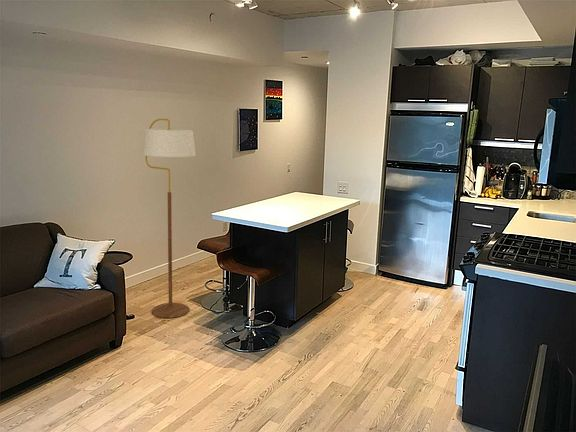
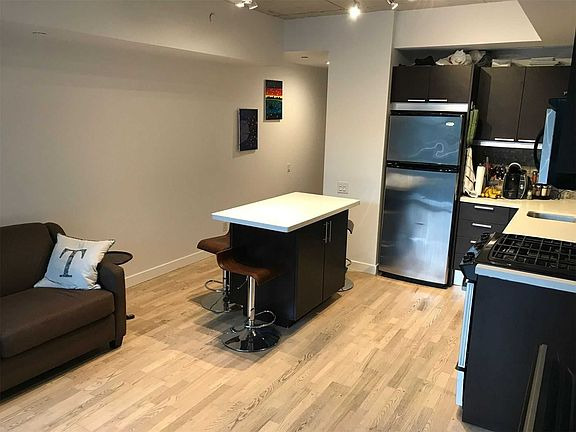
- floor lamp [141,118,197,319]
